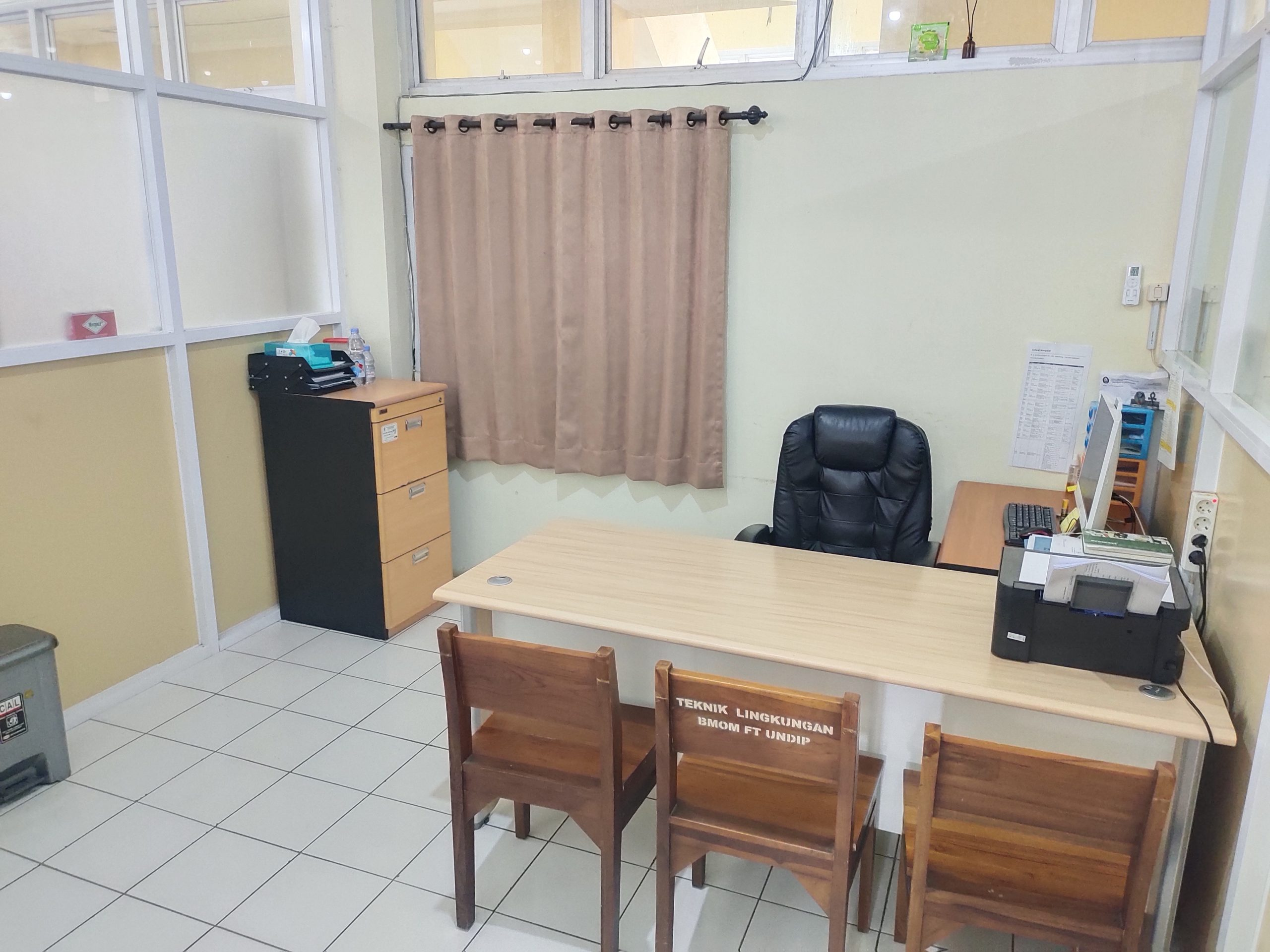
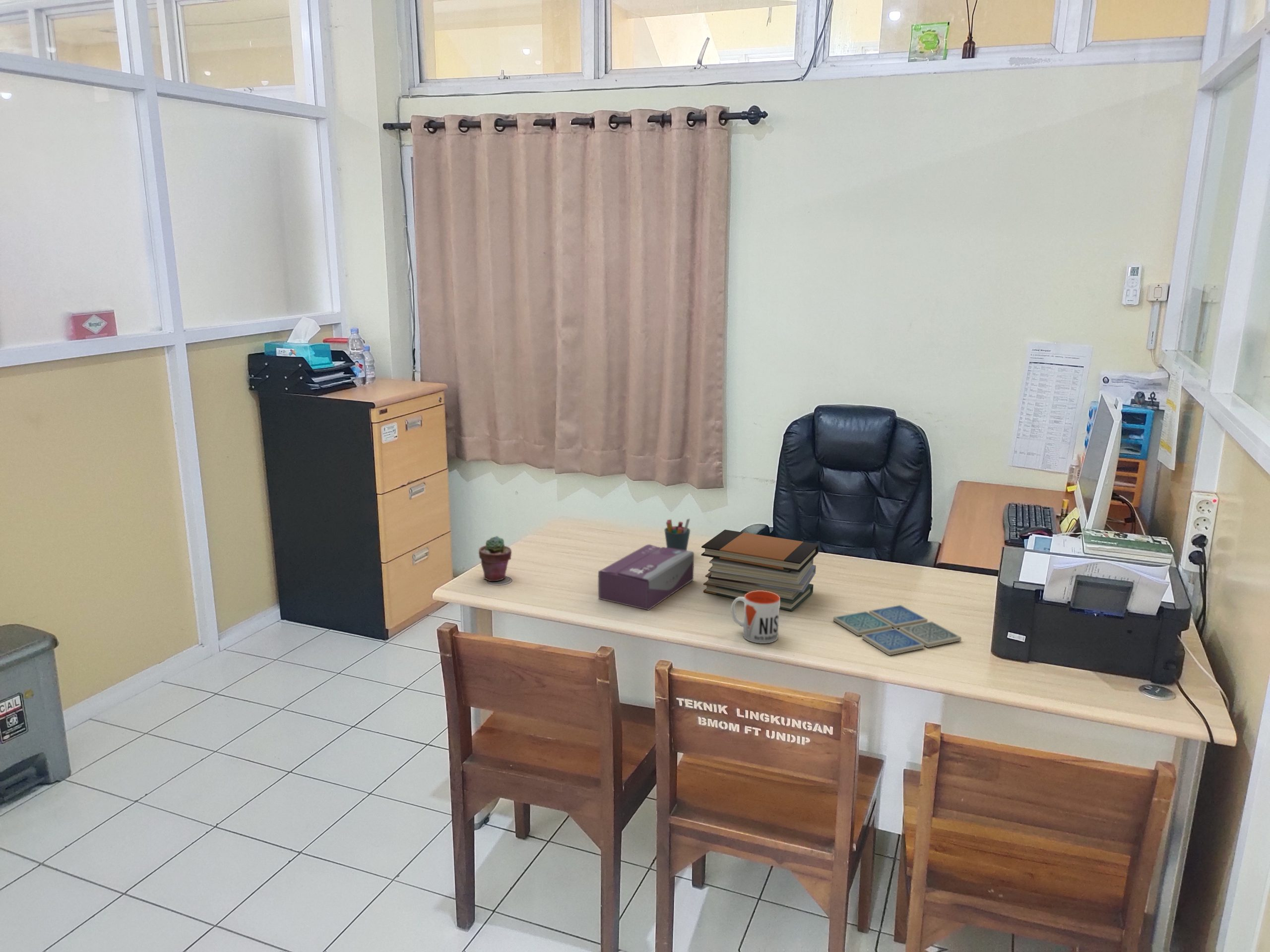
+ mug [730,591,780,644]
+ book stack [700,529,819,611]
+ potted succulent [478,535,512,582]
+ pen holder [664,518,691,550]
+ tissue box [598,544,695,611]
+ drink coaster [832,604,962,656]
